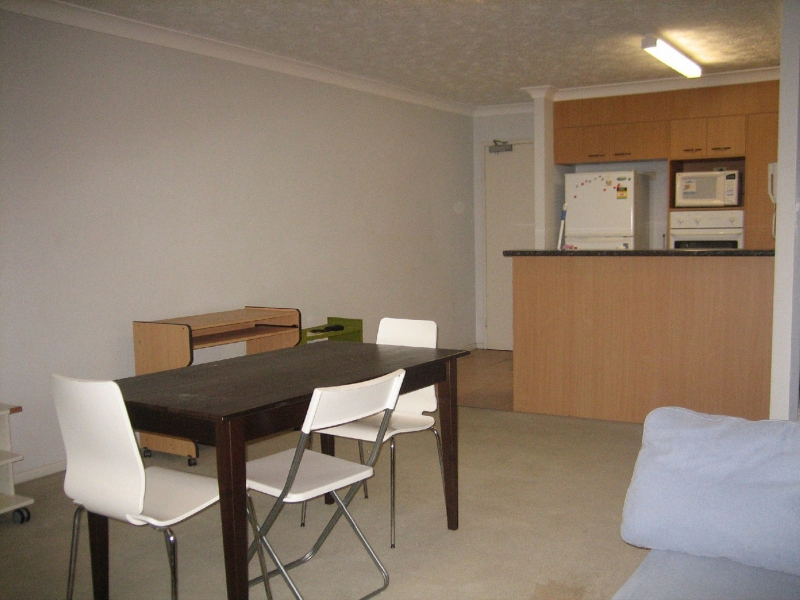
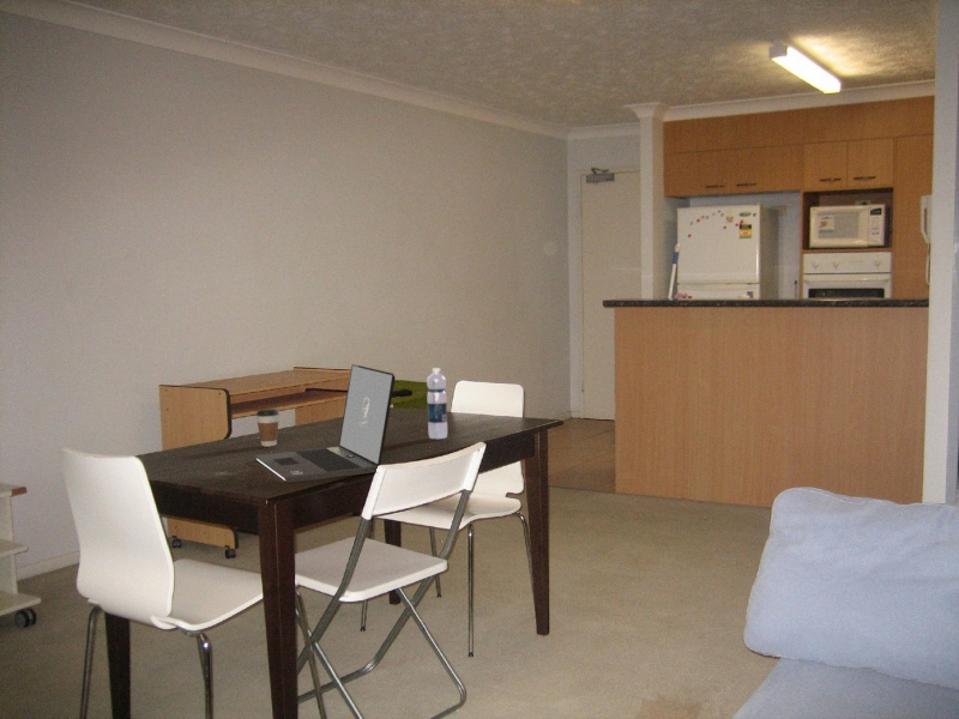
+ laptop [254,363,397,484]
+ coffee cup [255,407,281,448]
+ water bottle [426,367,448,440]
